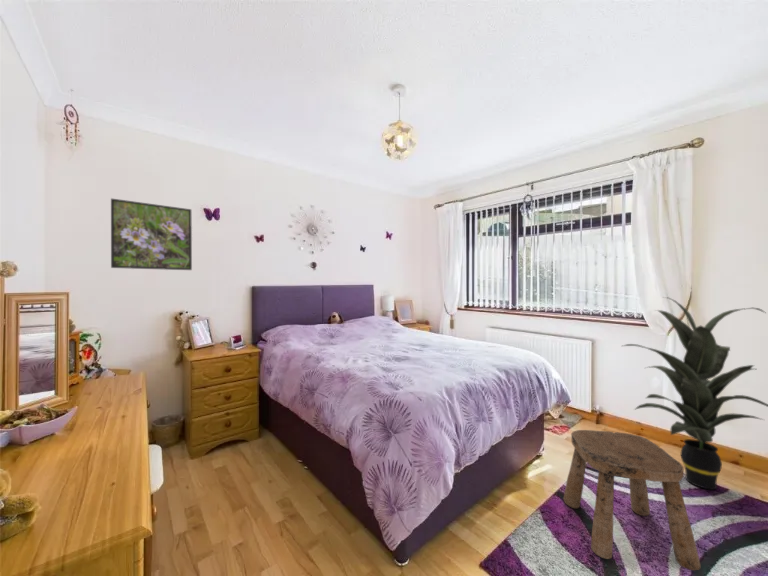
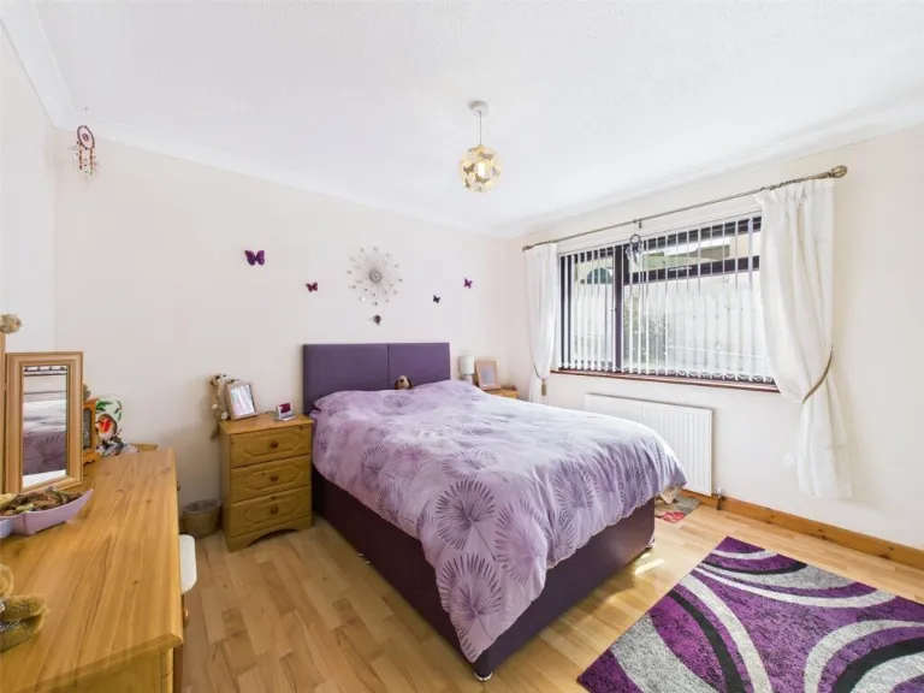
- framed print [110,197,193,271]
- stool [562,429,702,571]
- indoor plant [622,296,768,491]
